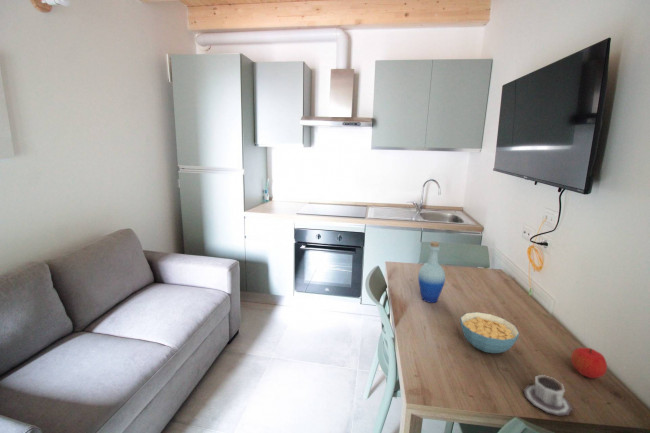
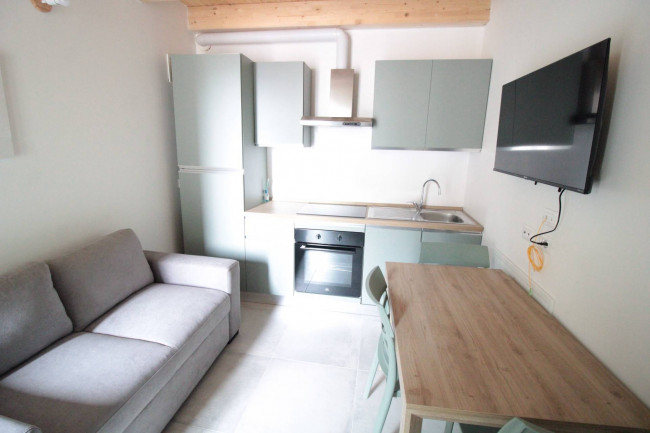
- cup [522,374,573,416]
- fruit [570,347,608,379]
- bottle [417,241,446,304]
- cereal bowl [460,311,520,354]
